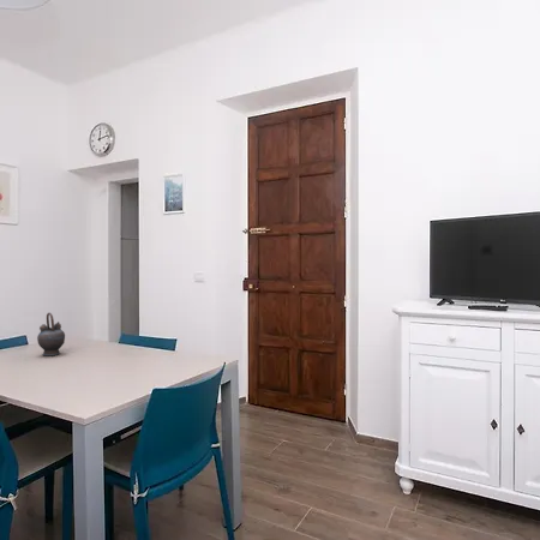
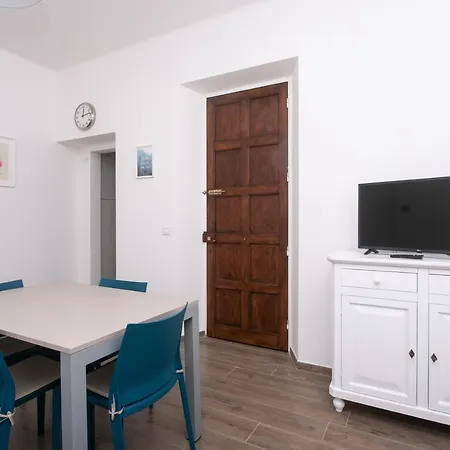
- teapot [36,312,66,356]
